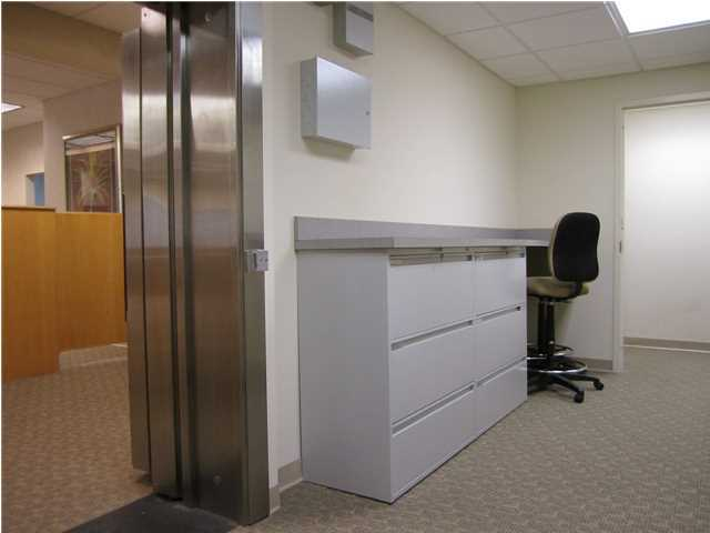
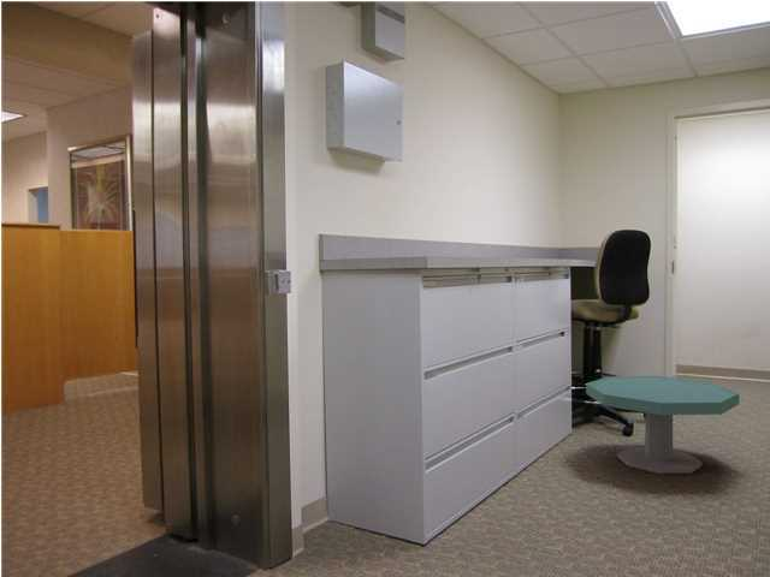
+ side table [585,375,740,475]
